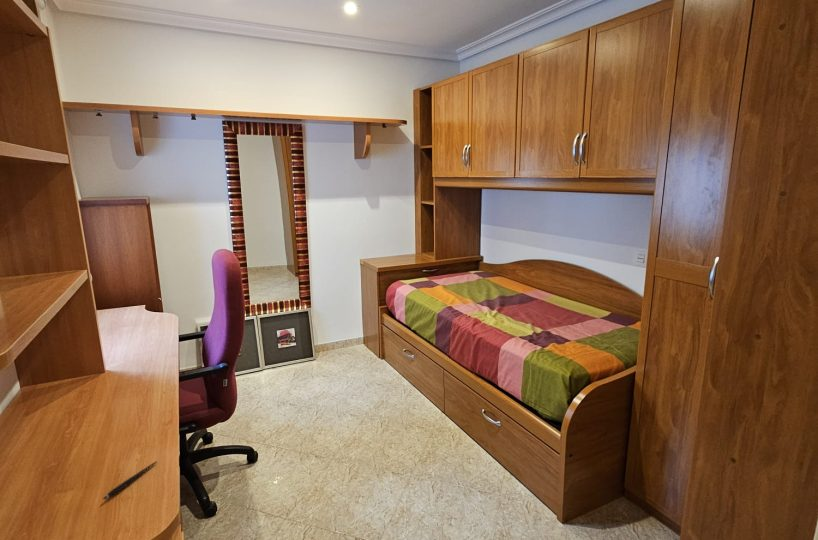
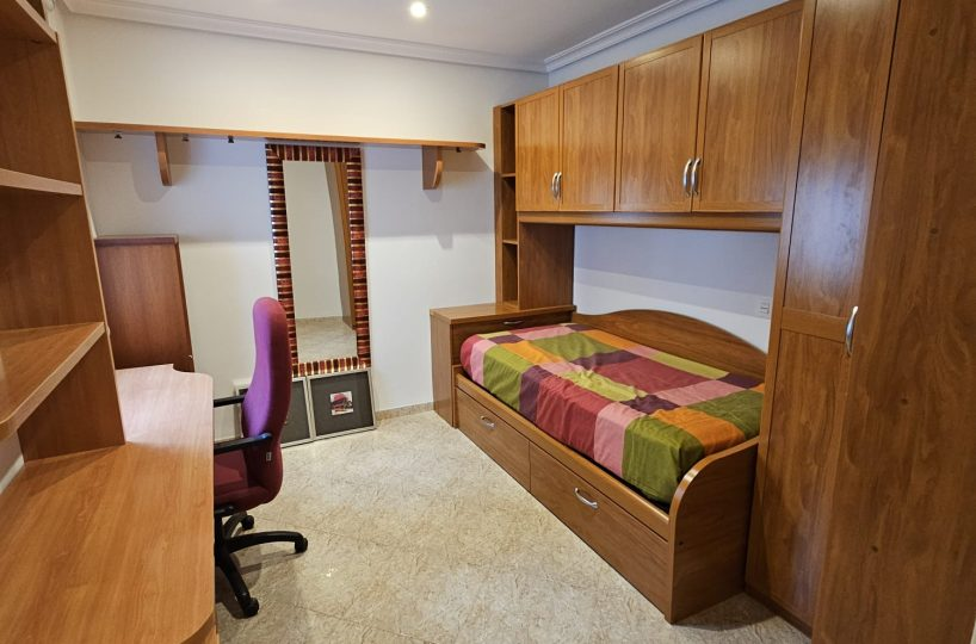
- pen [102,460,158,501]
